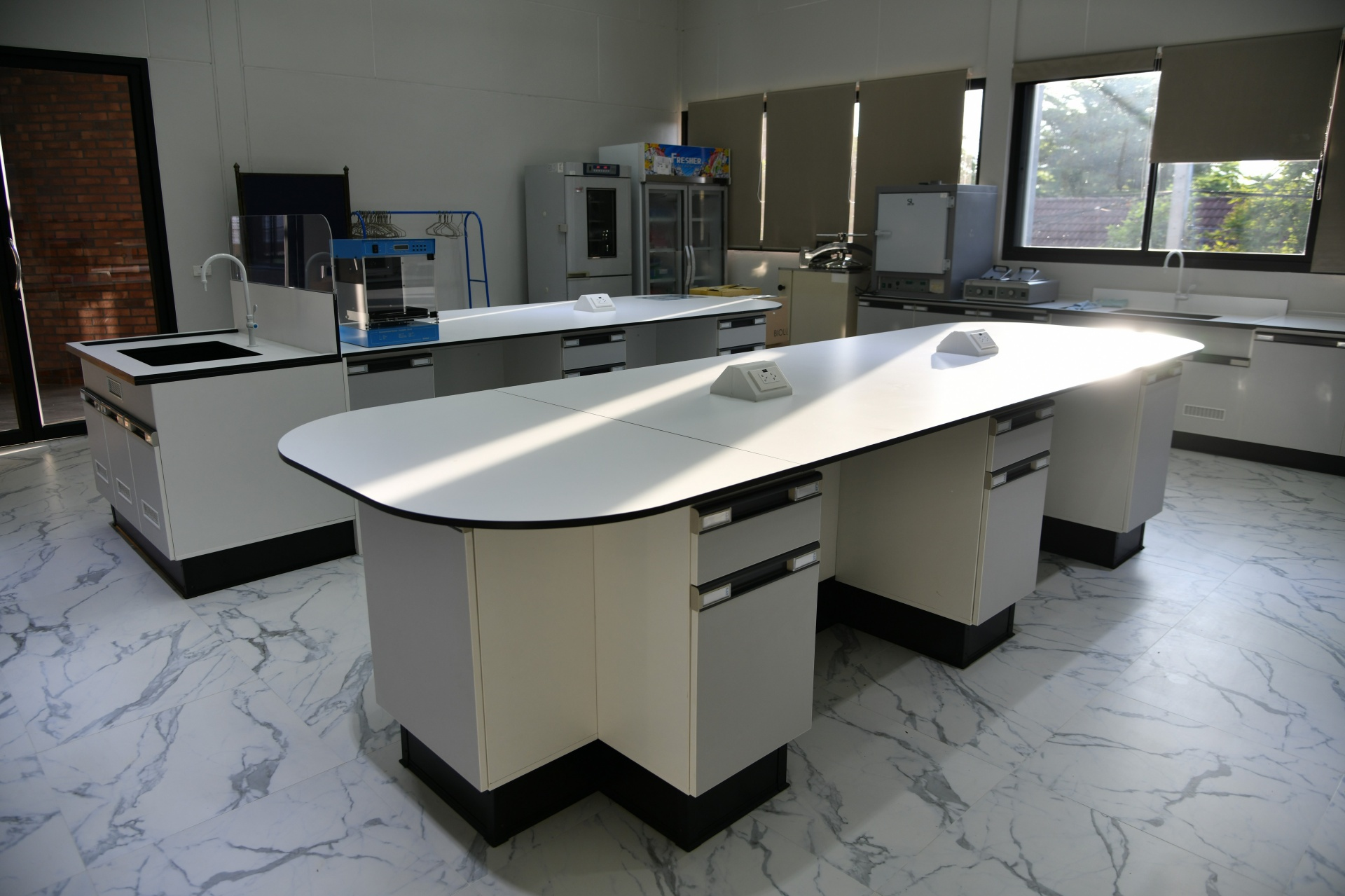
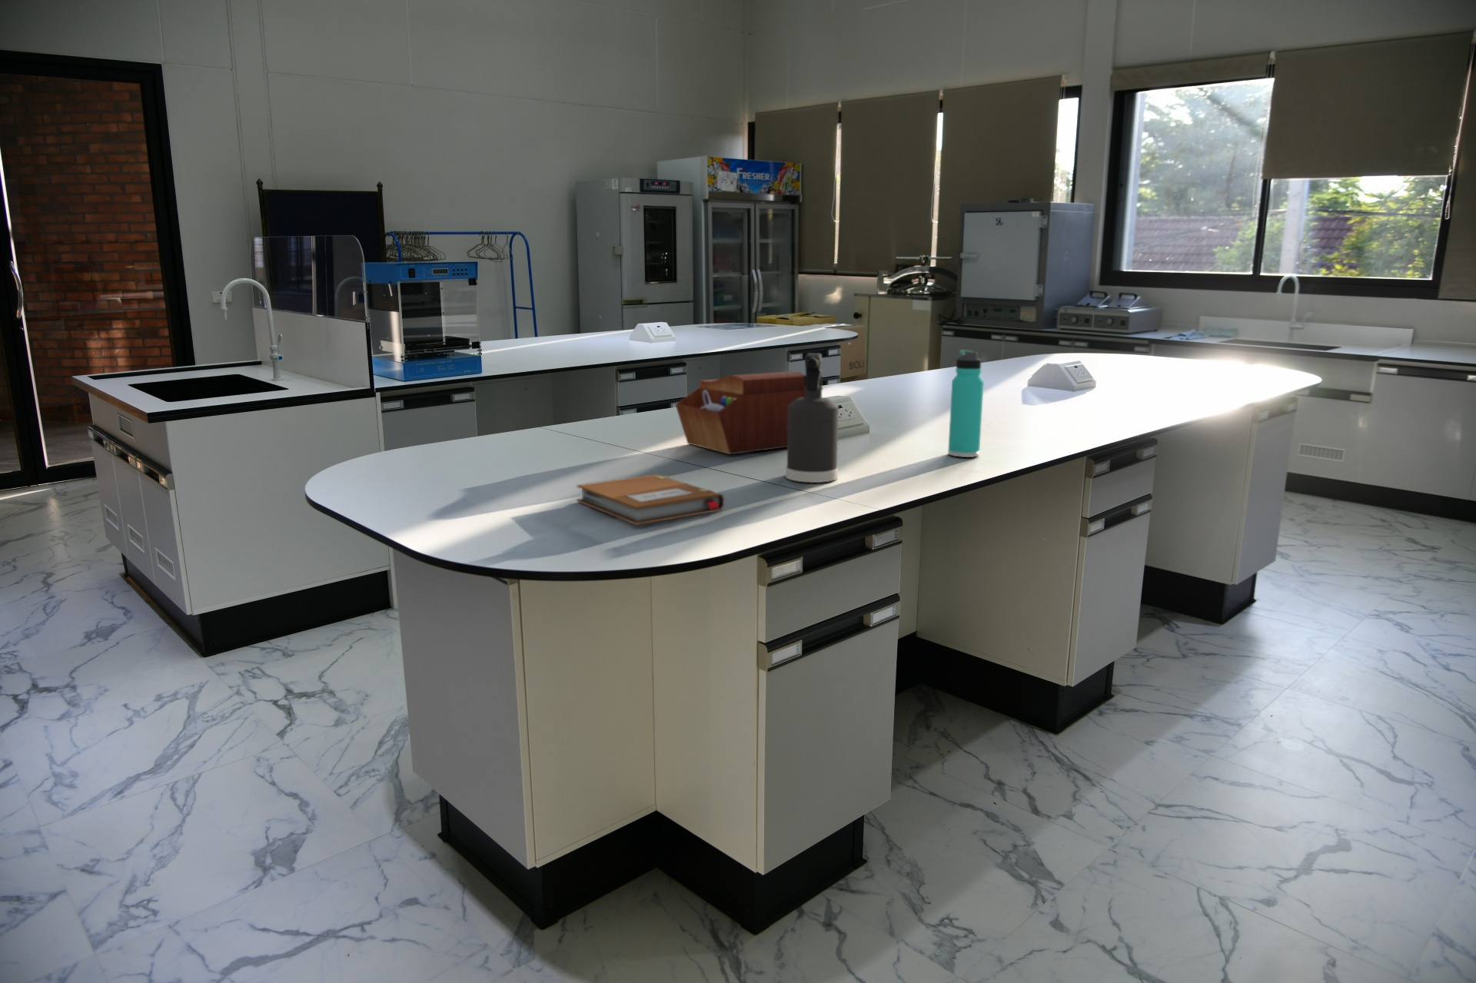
+ notebook [576,474,725,526]
+ spray bottle [785,352,840,484]
+ sewing box [674,371,804,455]
+ thermos bottle [947,349,984,459]
